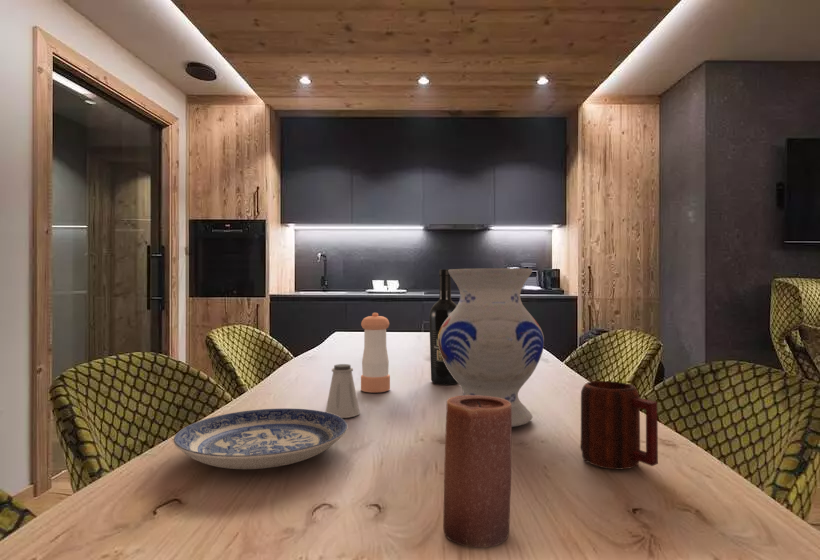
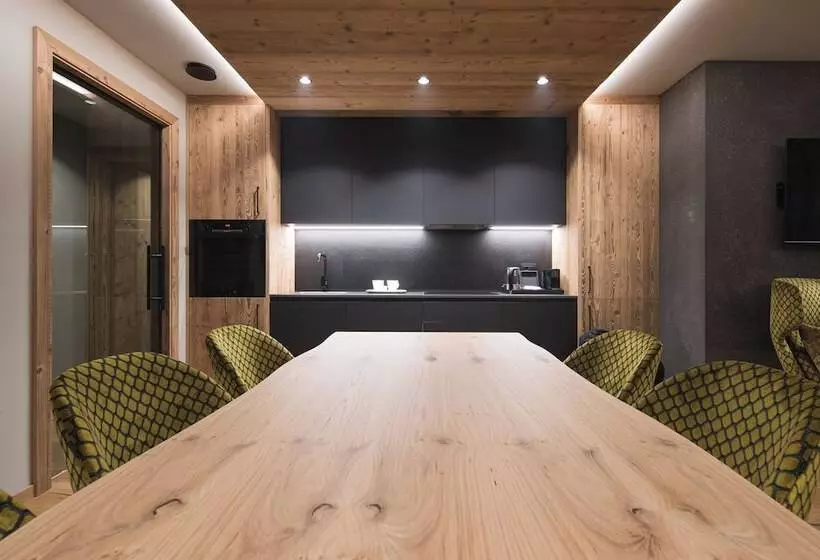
- pepper shaker [360,312,391,393]
- vase [438,267,545,428]
- plate [173,408,349,470]
- mug [580,380,659,471]
- wine bottle [428,268,458,385]
- saltshaker [325,363,361,419]
- candle [442,395,513,549]
